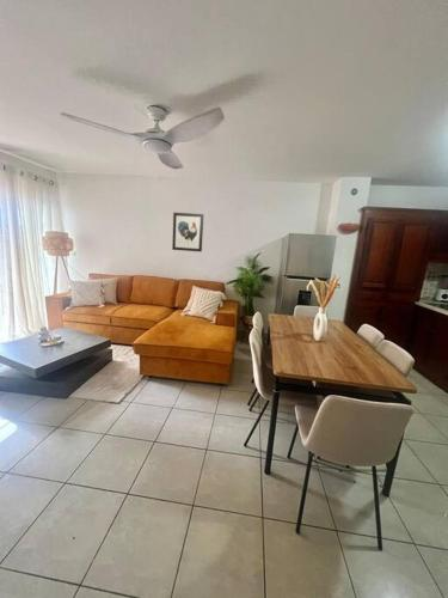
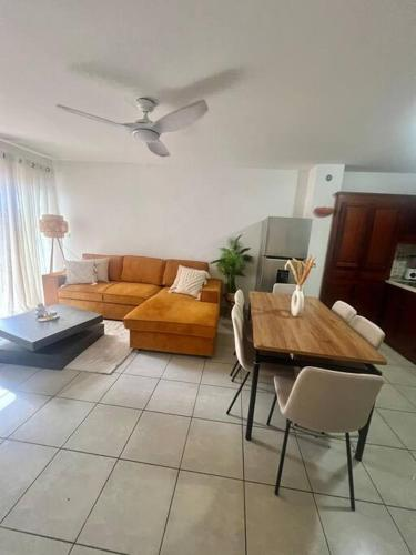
- wall art [171,212,204,252]
